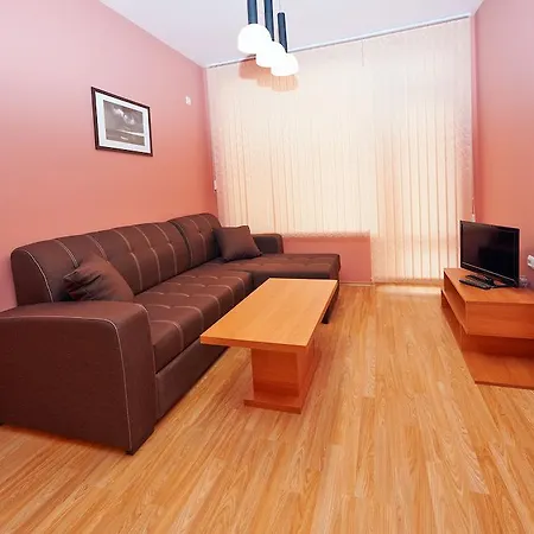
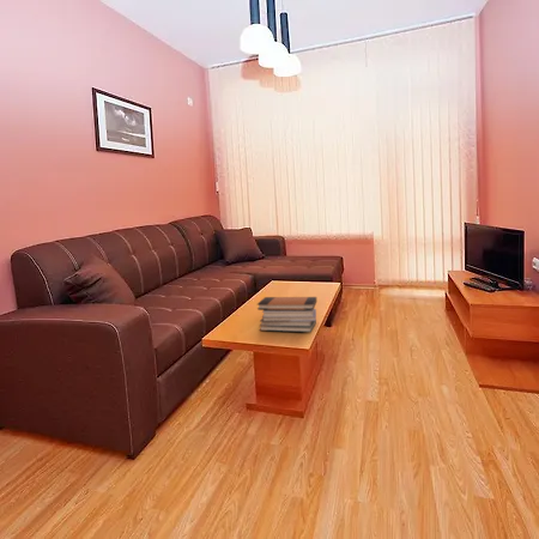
+ book stack [256,296,317,333]
